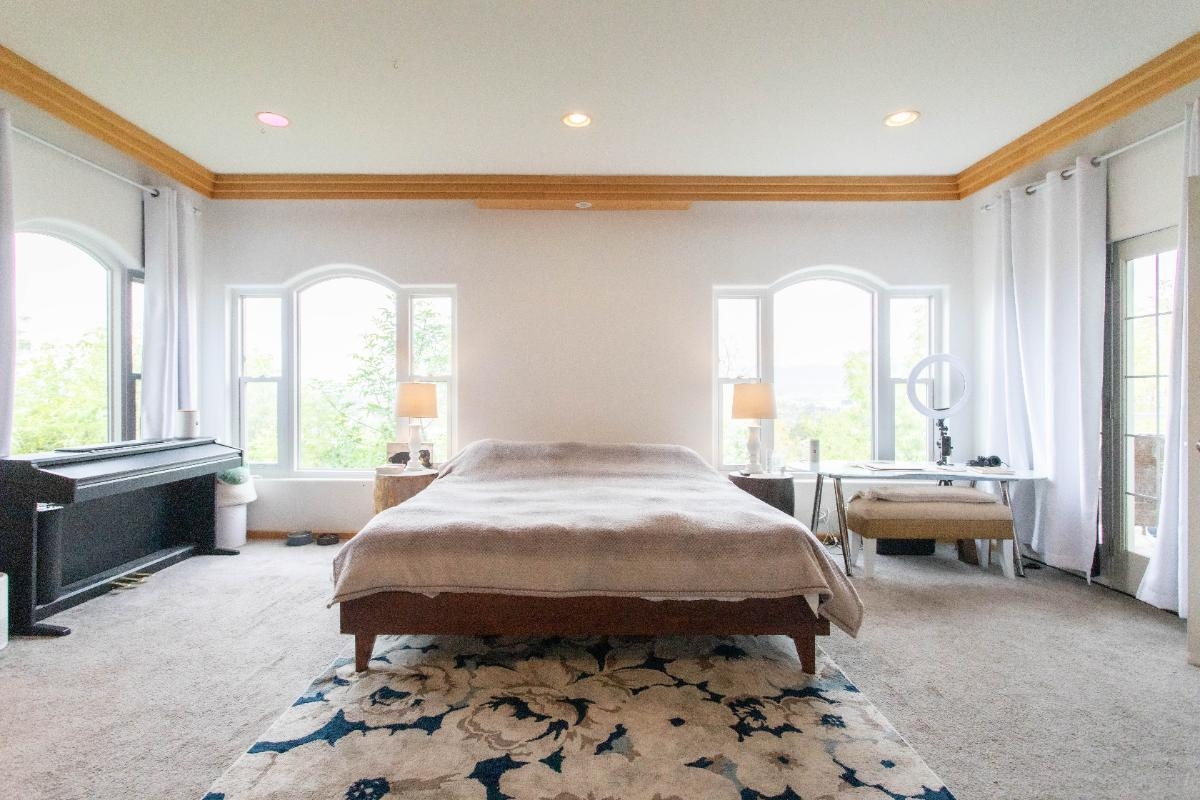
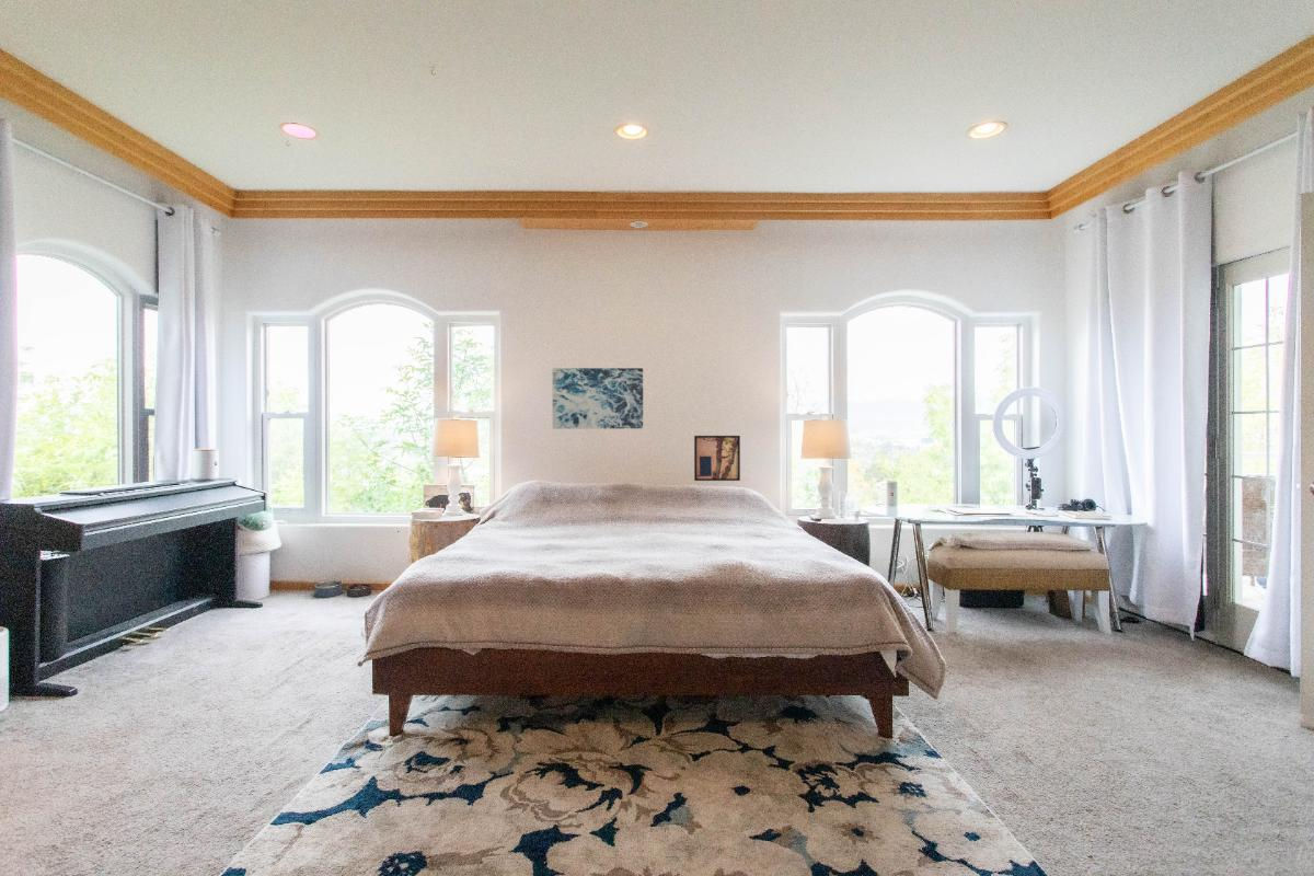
+ wall art [552,367,644,430]
+ wall art [693,435,741,482]
